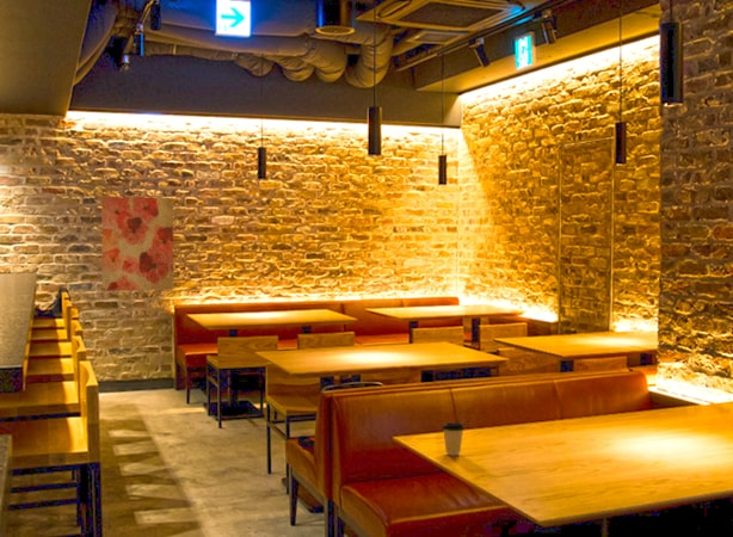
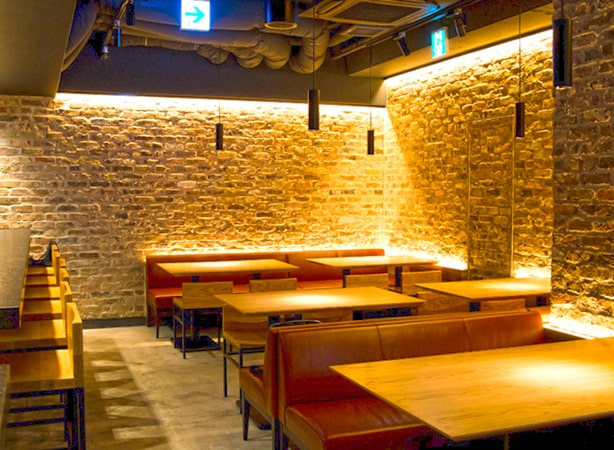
- wall art [100,196,174,292]
- coffee cup [441,421,466,456]
